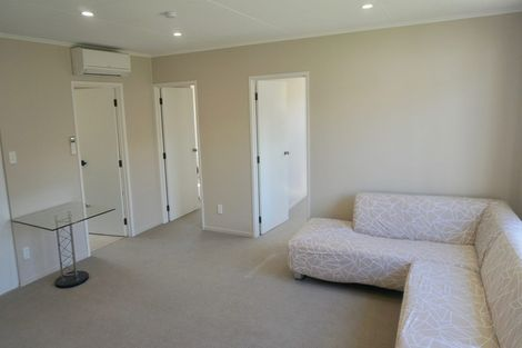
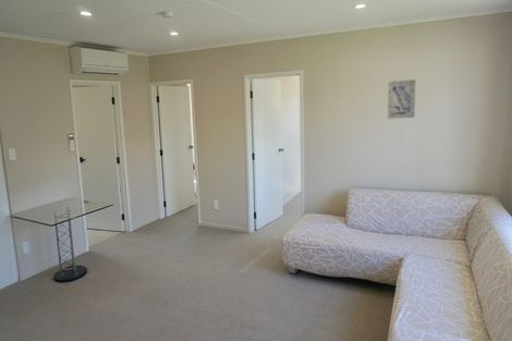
+ wall art [387,78,416,120]
